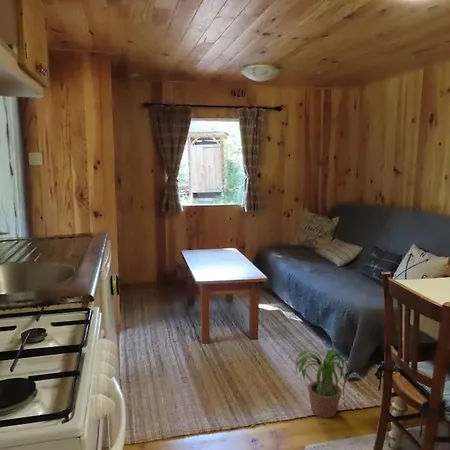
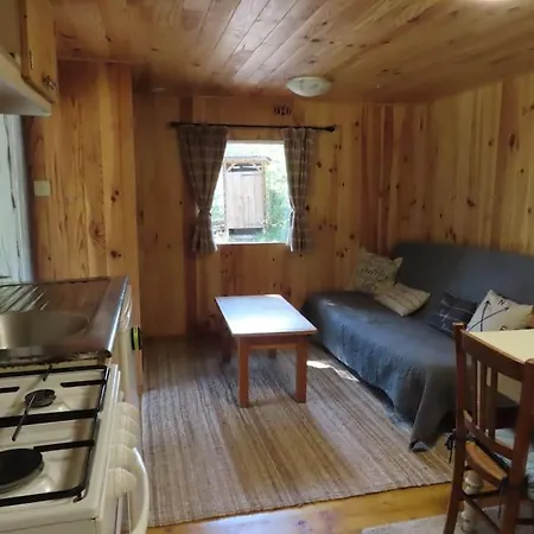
- potted plant [289,349,353,419]
